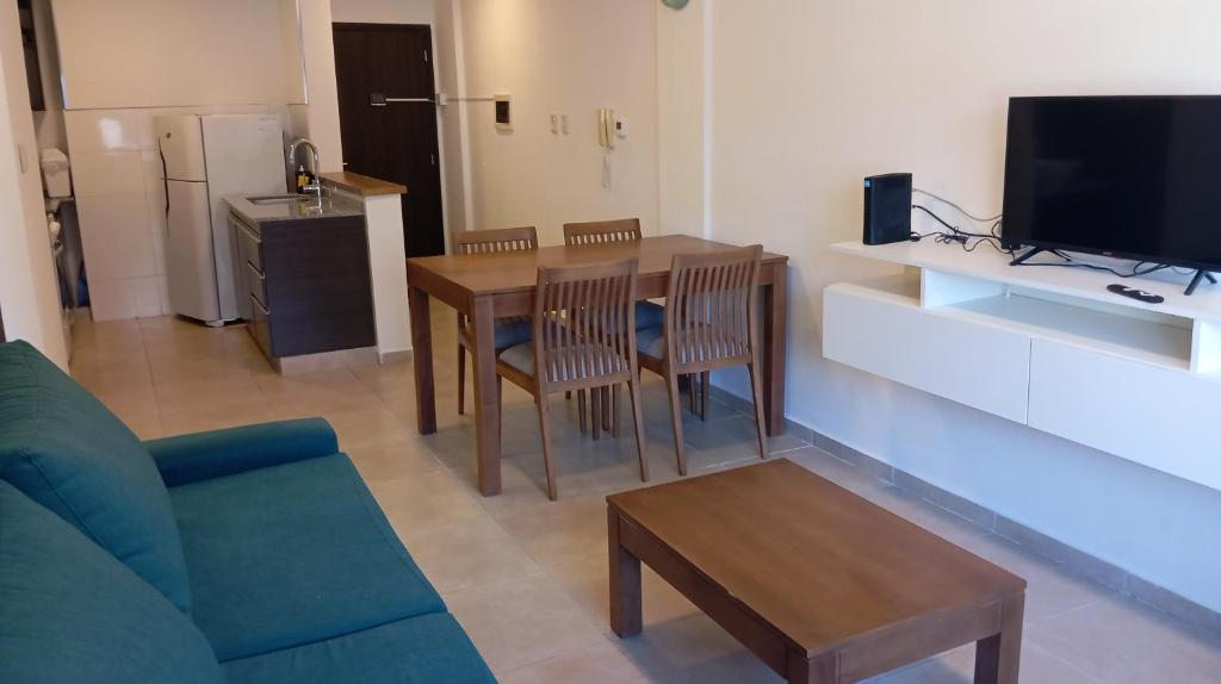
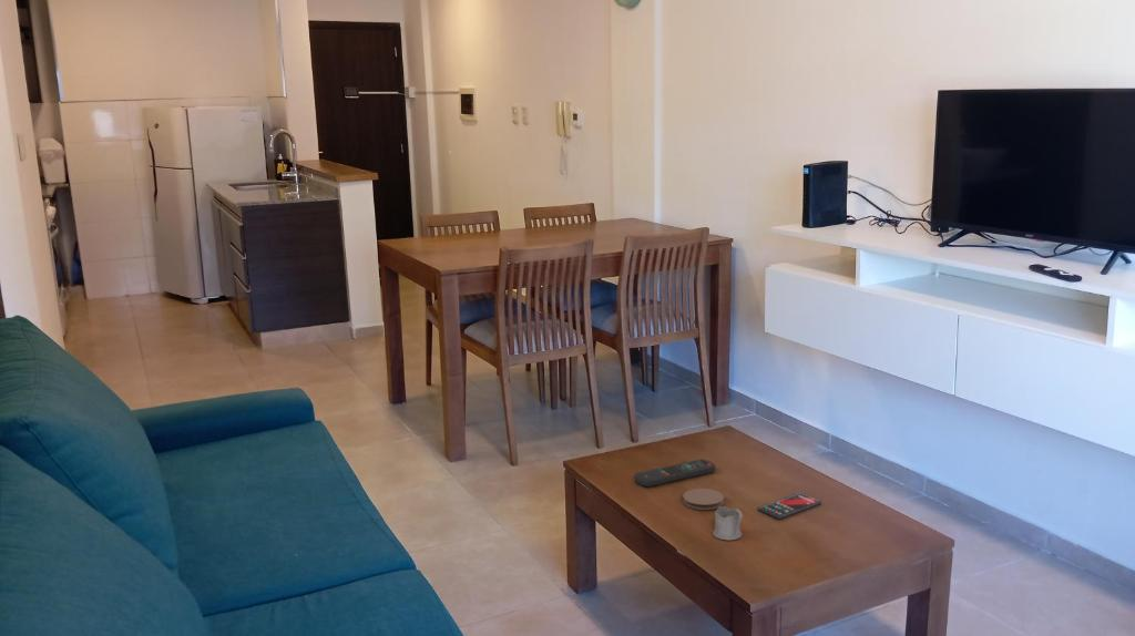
+ coaster [682,488,725,511]
+ smartphone [757,492,822,520]
+ remote control [634,458,716,488]
+ tea glass holder [712,505,744,541]
